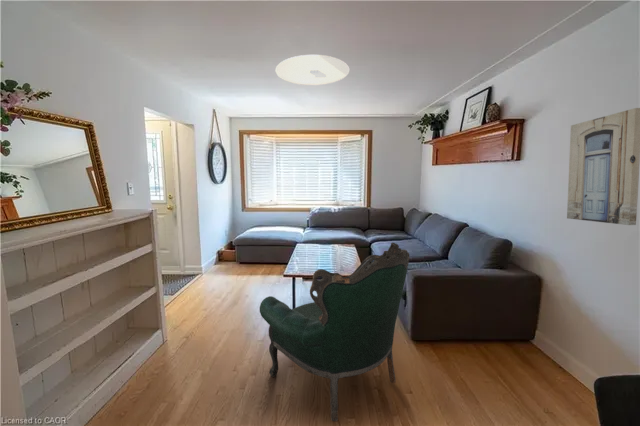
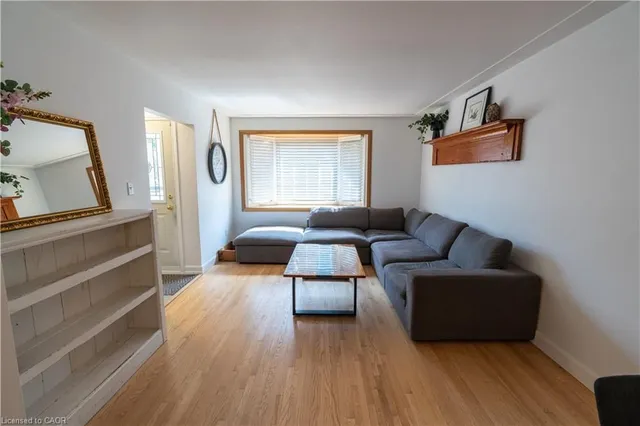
- ceiling light [275,54,350,86]
- armchair [259,242,410,422]
- wall art [566,107,640,226]
